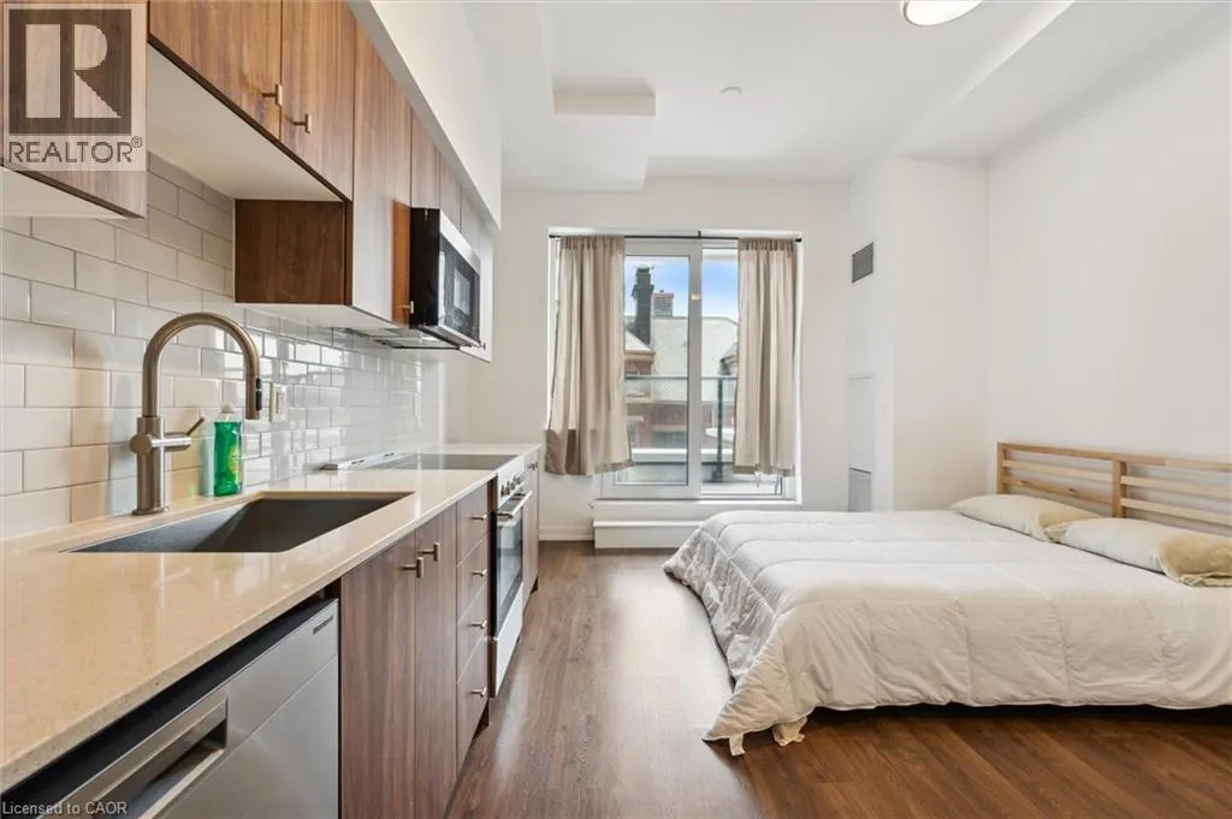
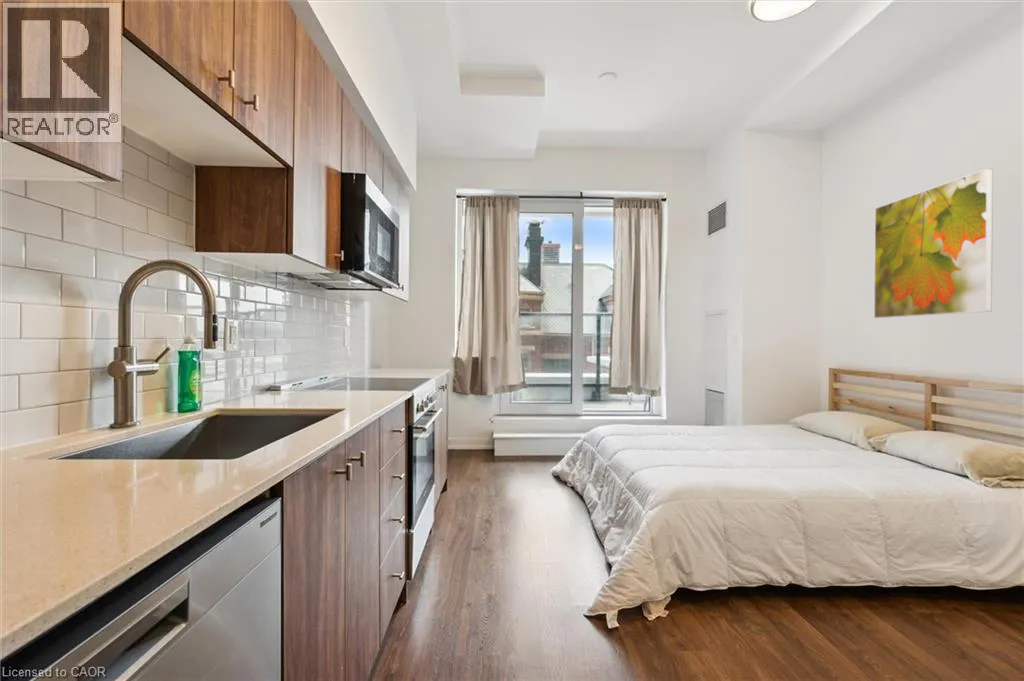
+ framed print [873,167,994,319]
